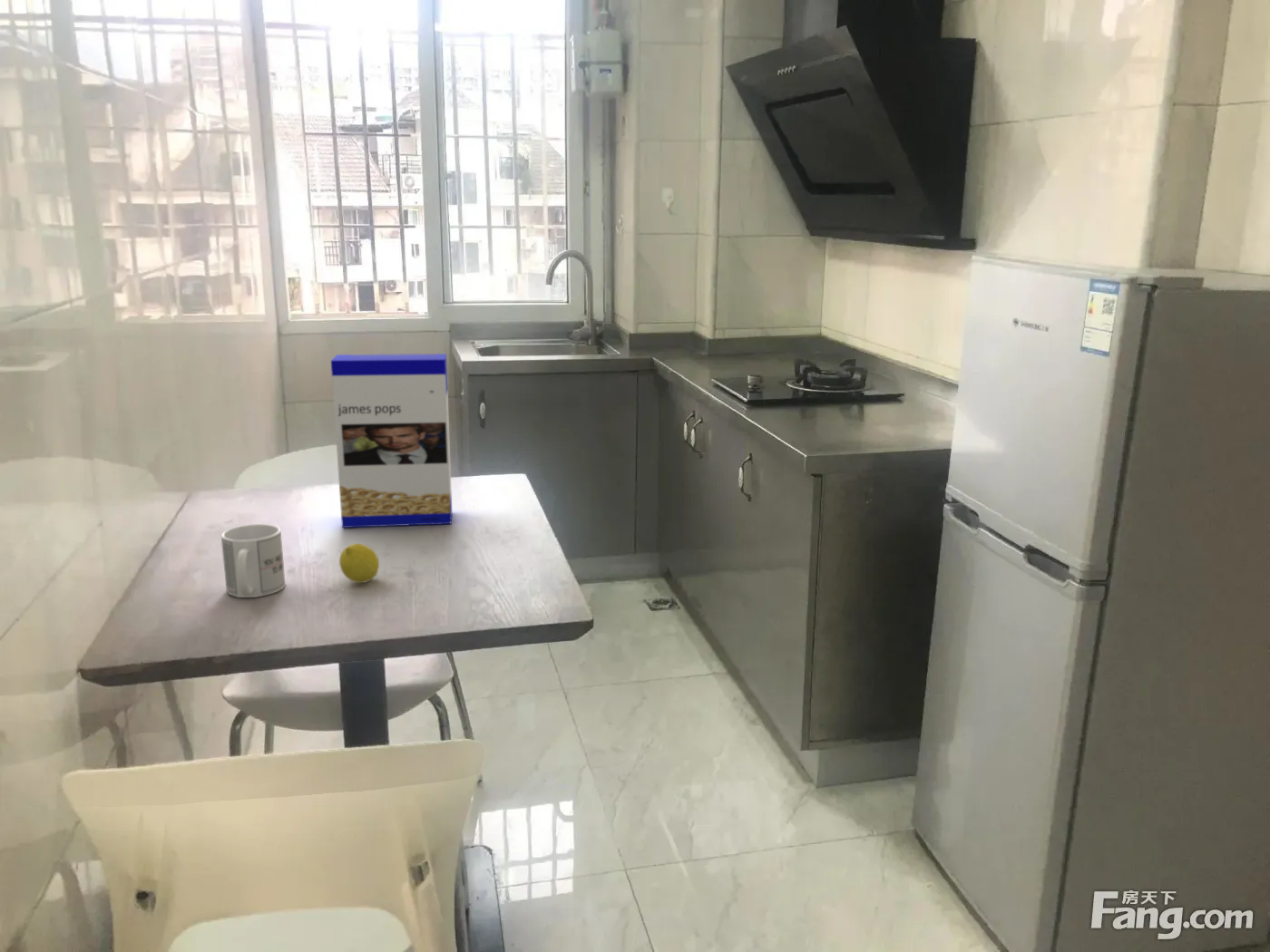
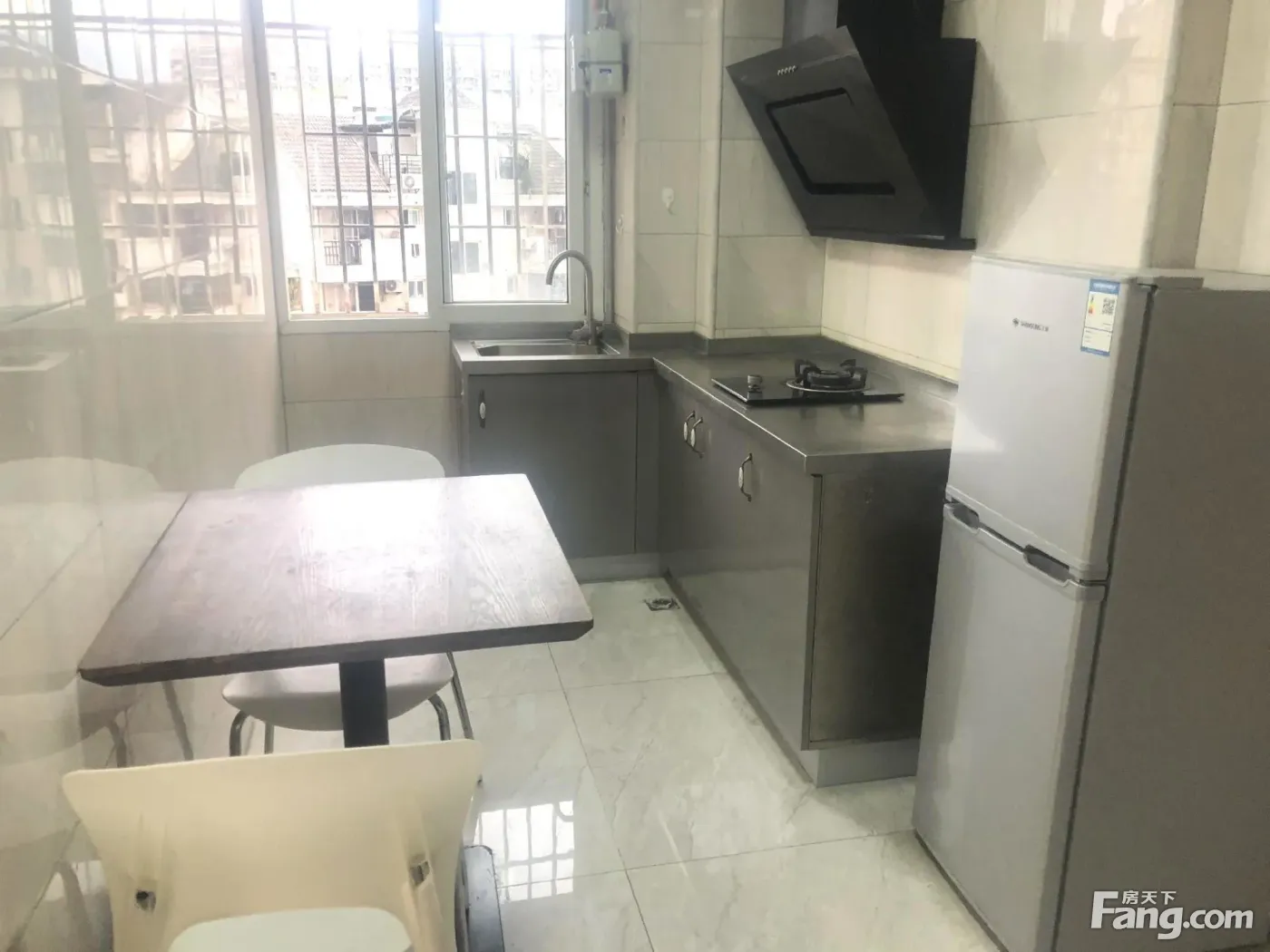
- mug [220,523,286,598]
- cereal box [330,353,453,529]
- fruit [338,543,380,584]
